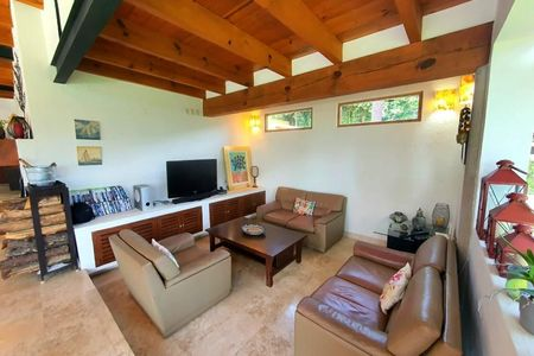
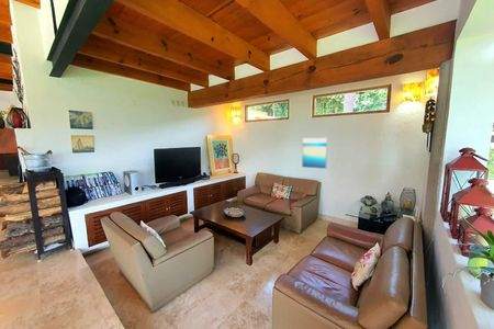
+ wall art [301,136,329,170]
